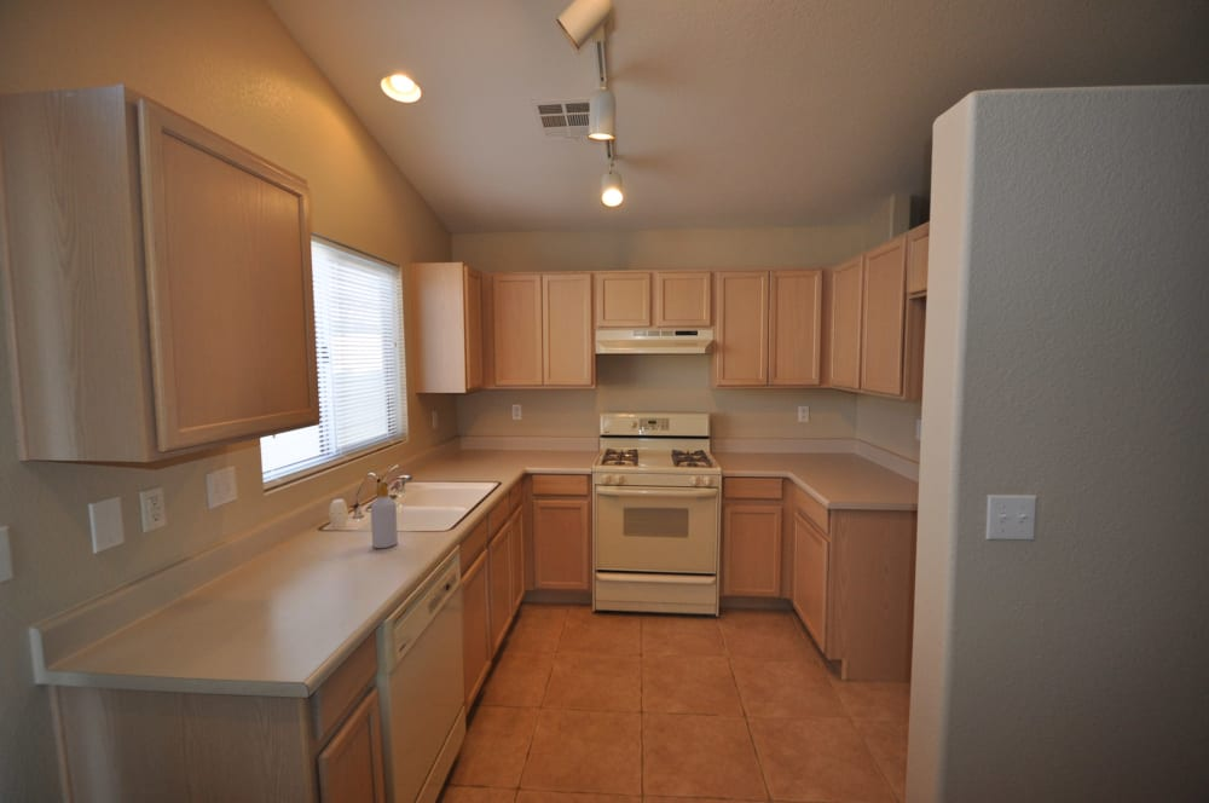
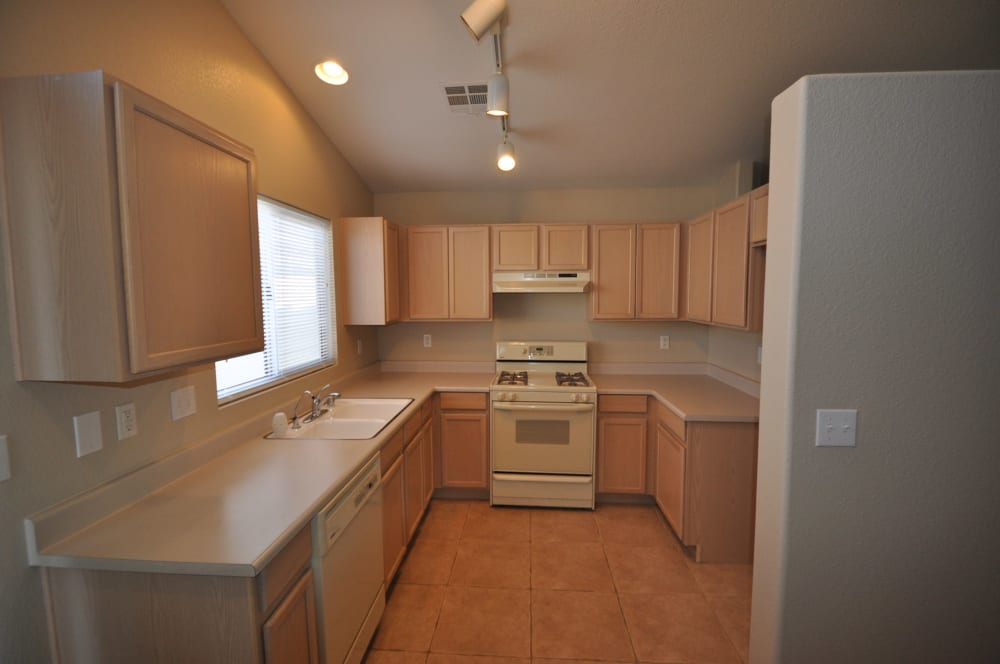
- soap bottle [370,478,399,549]
